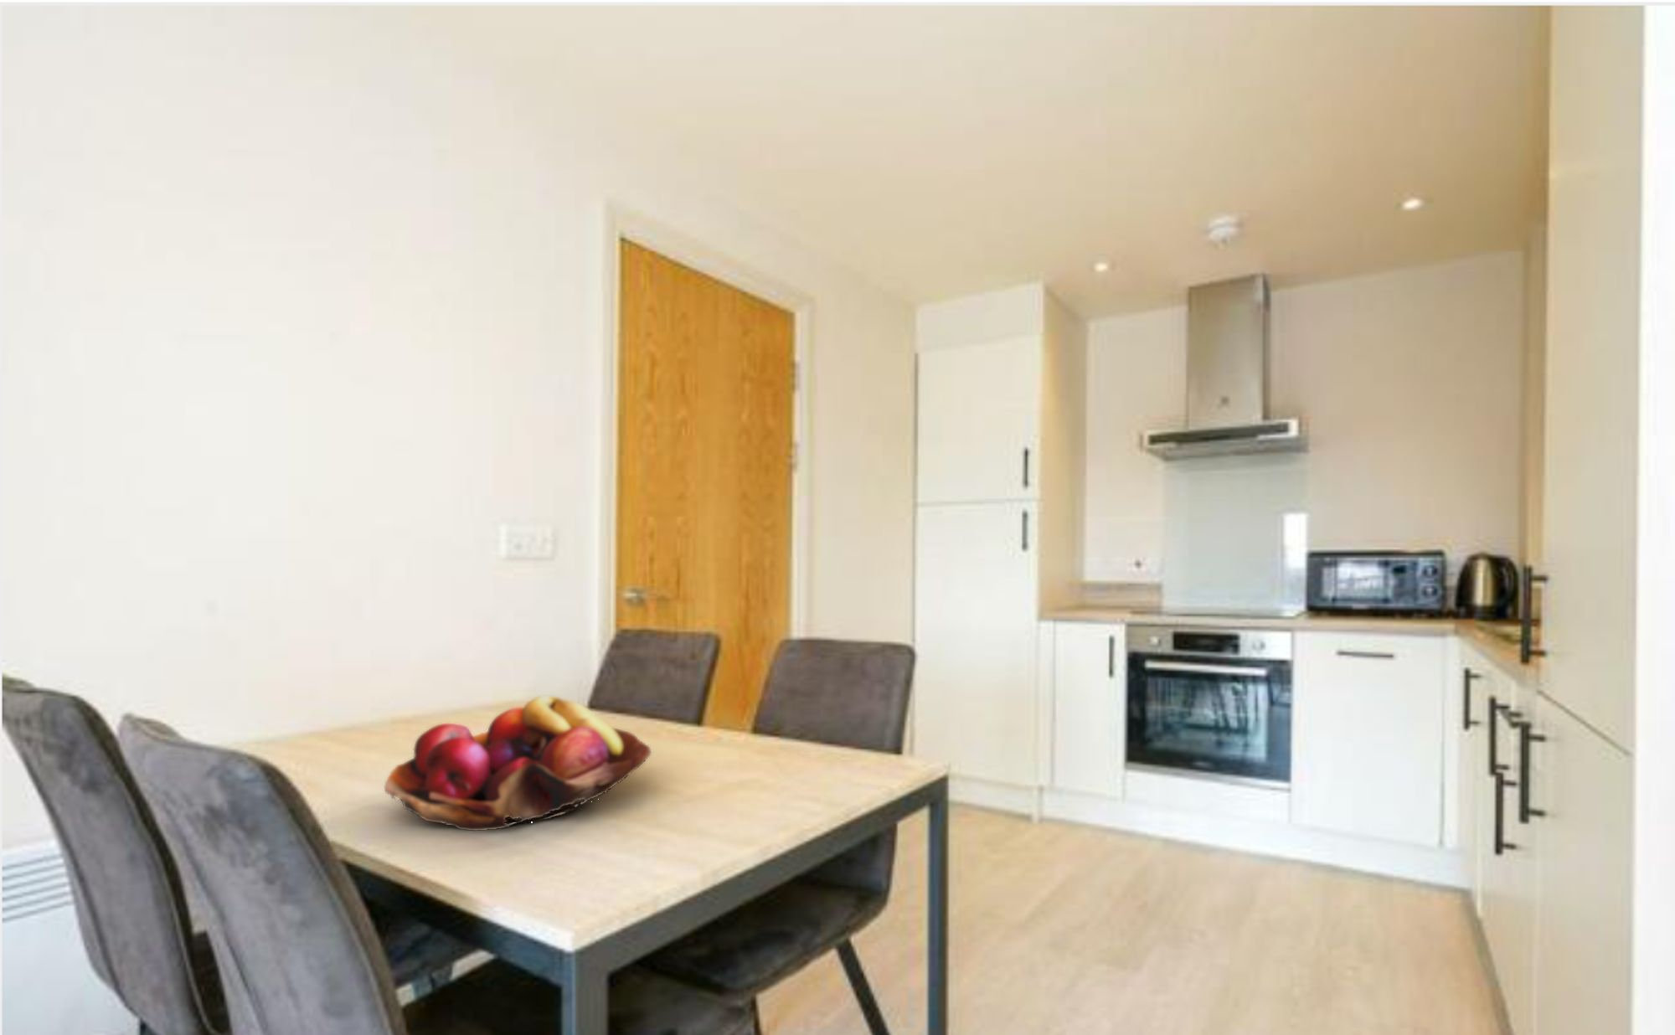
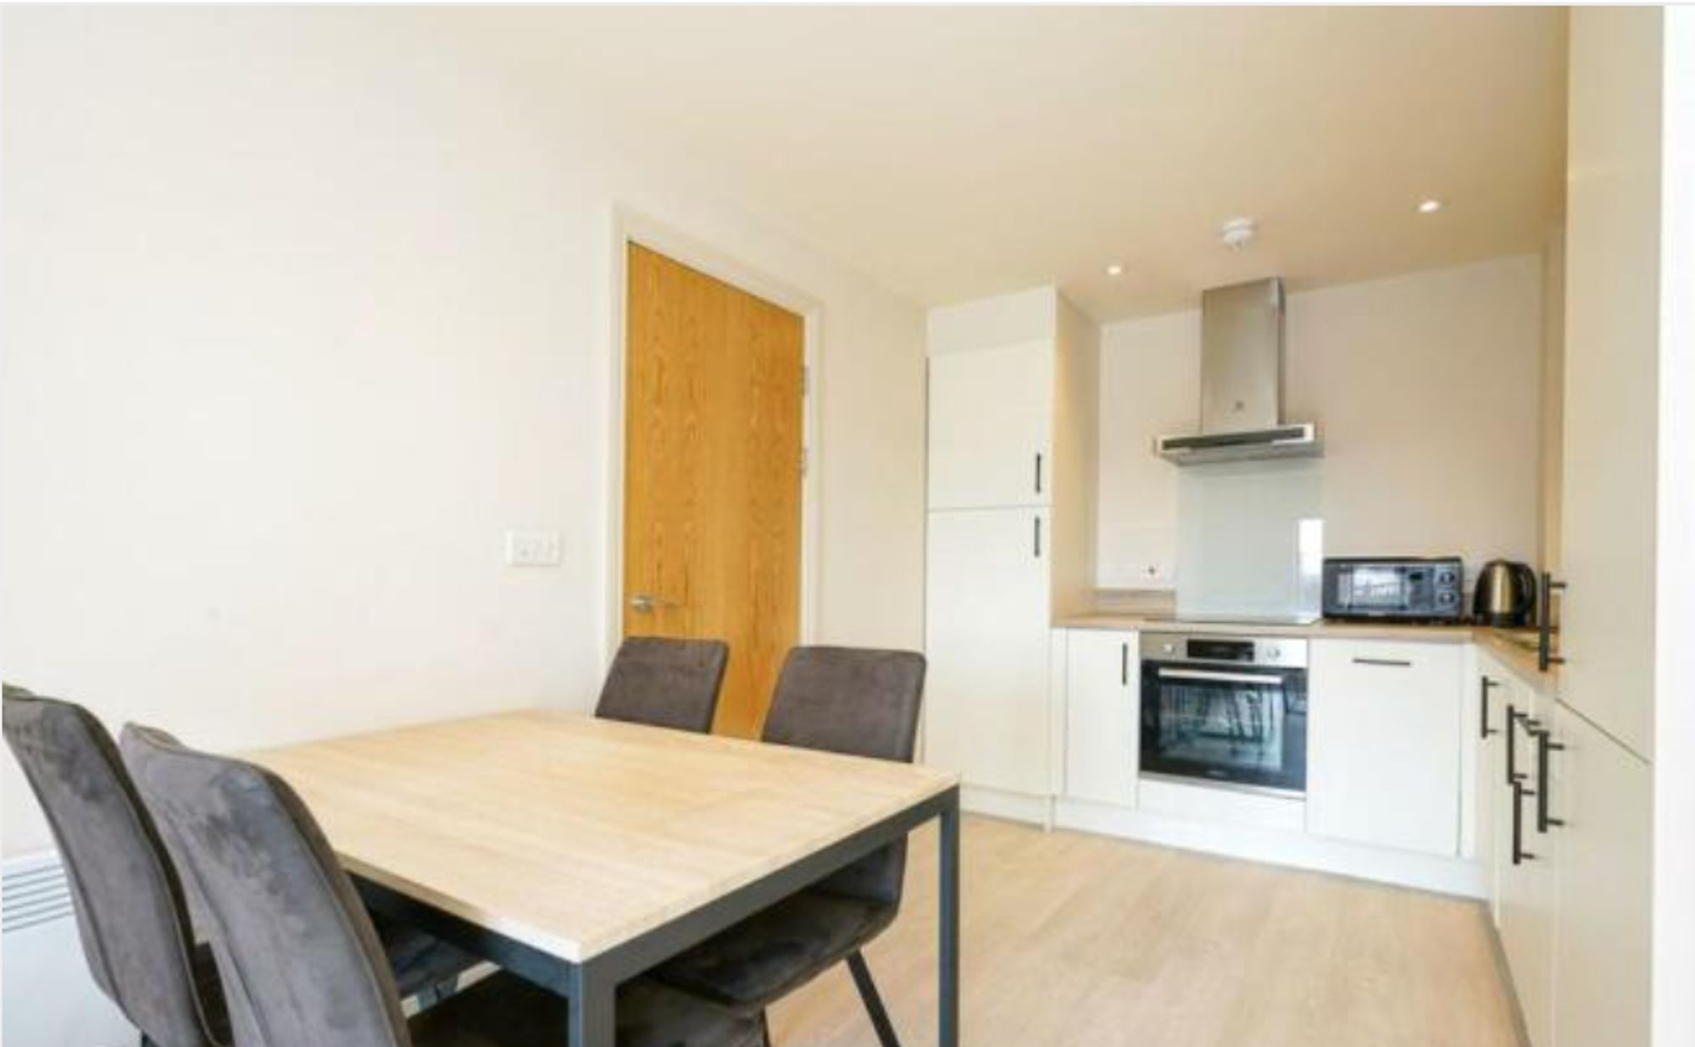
- fruit basket [384,694,652,832]
